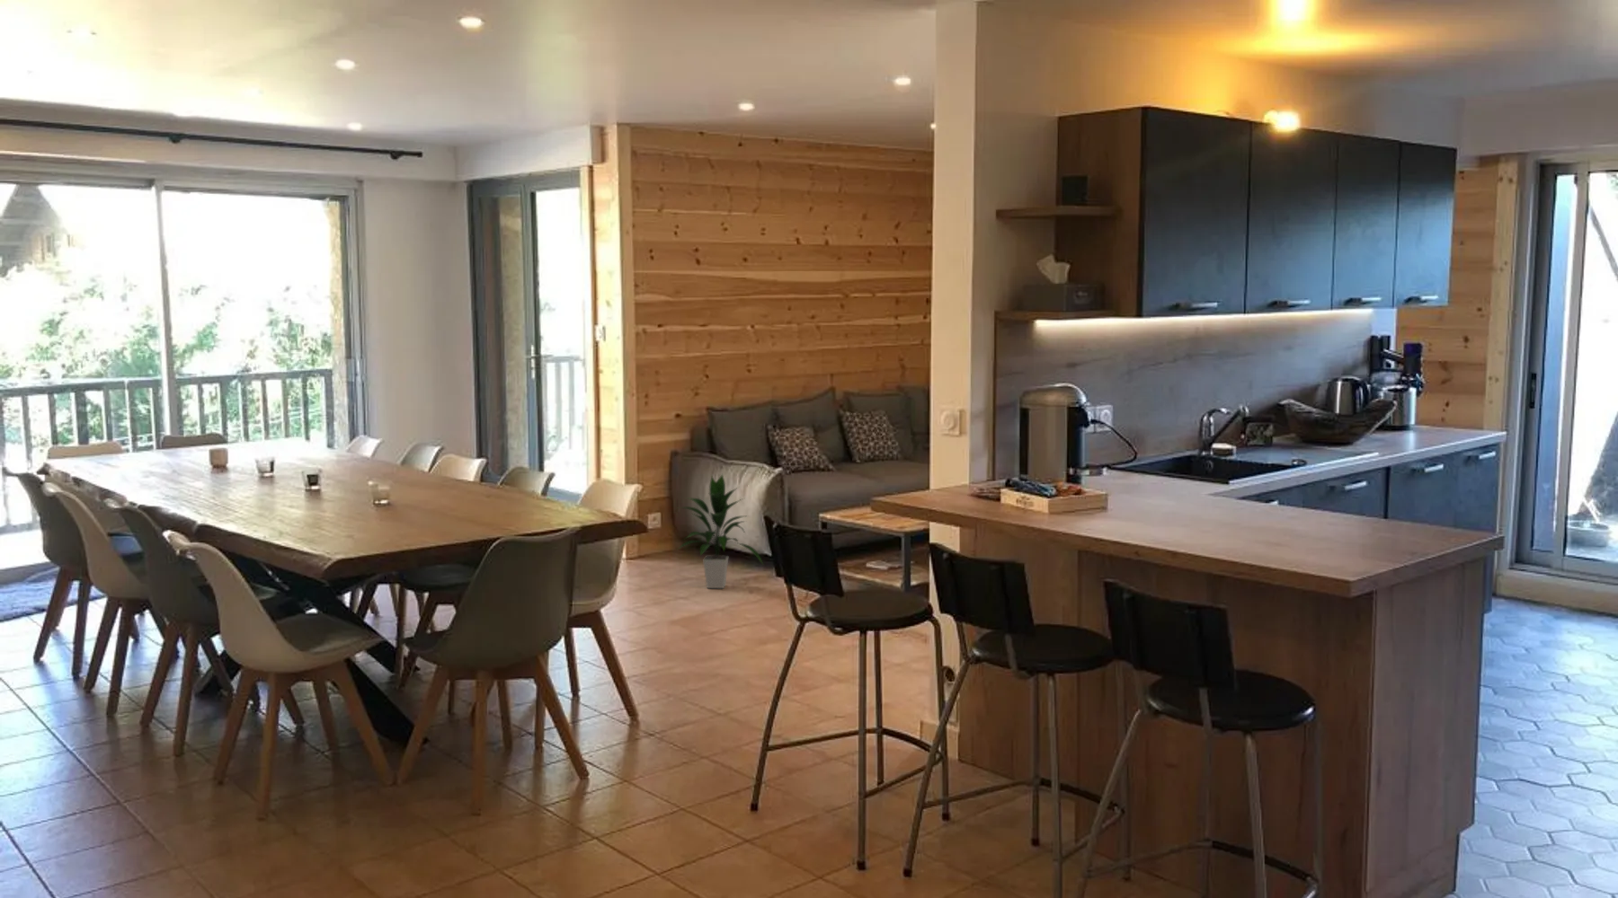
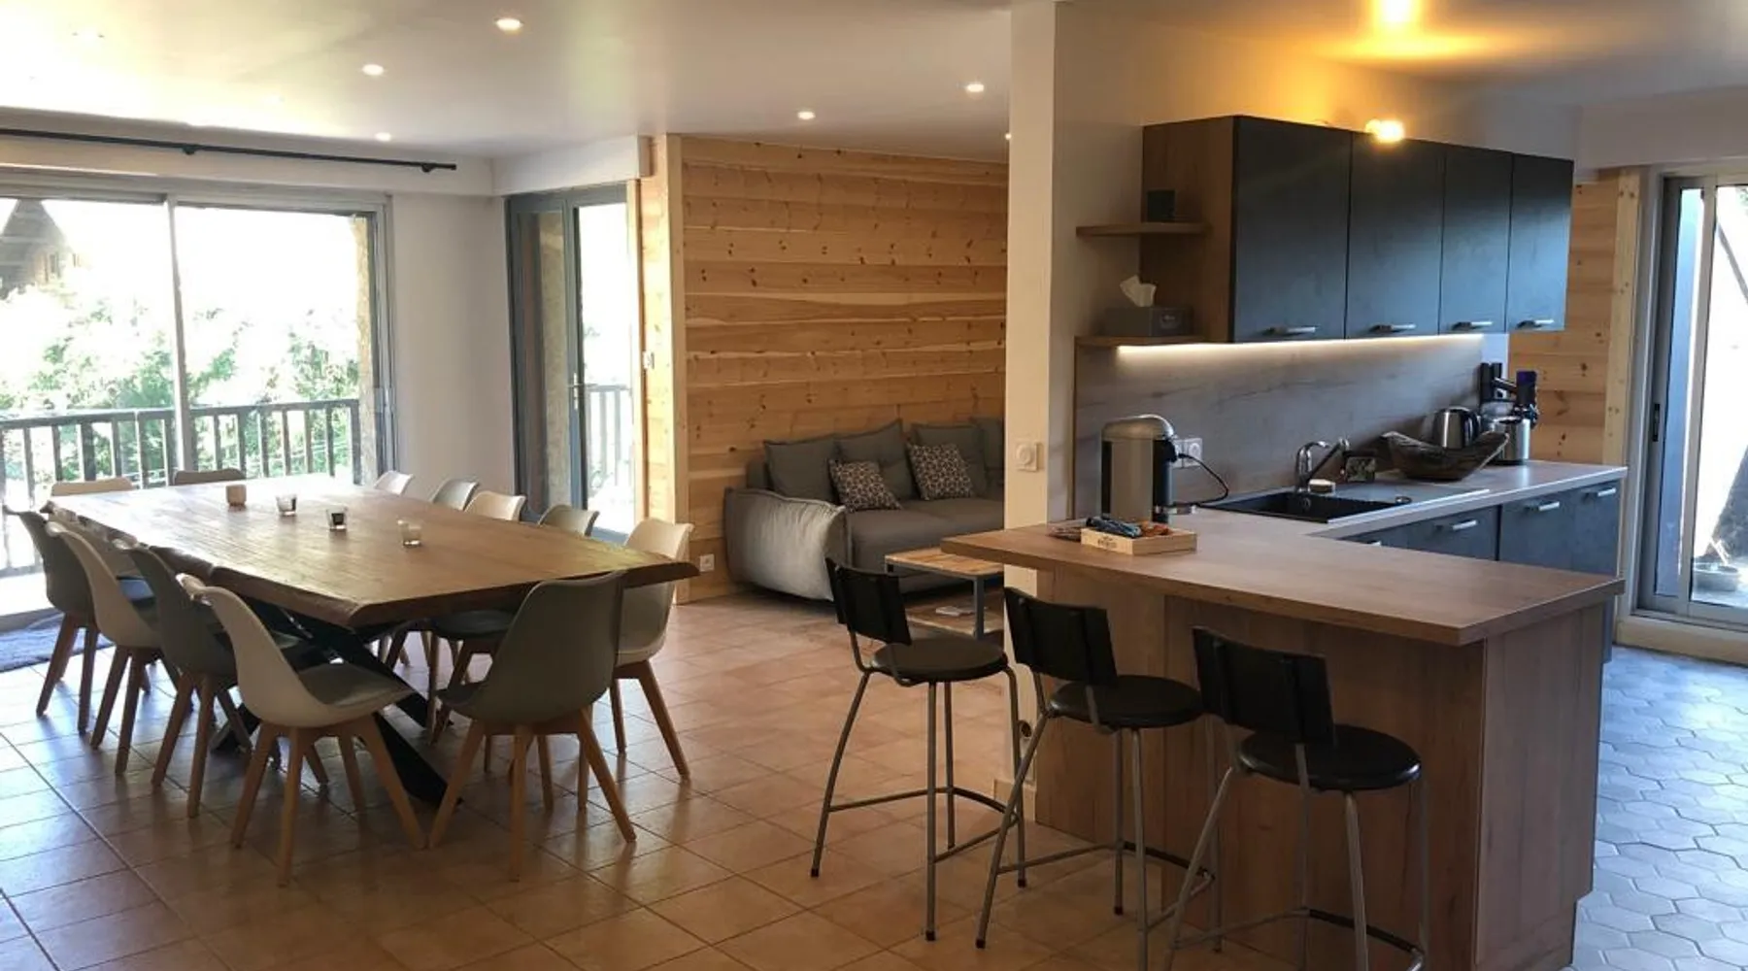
- indoor plant [675,473,764,589]
